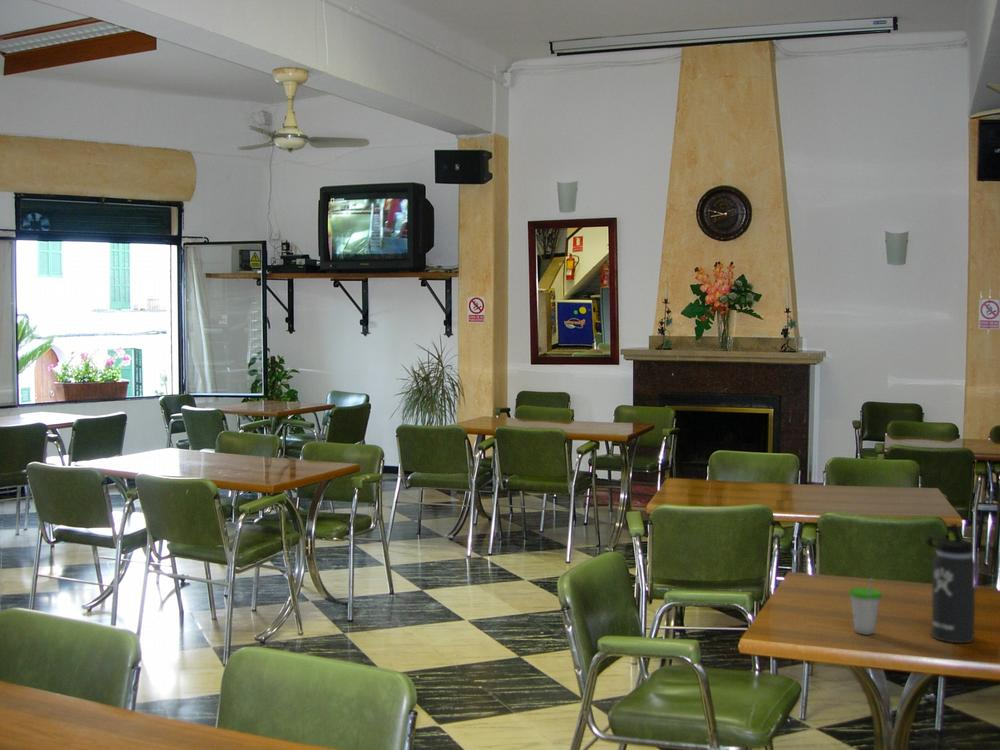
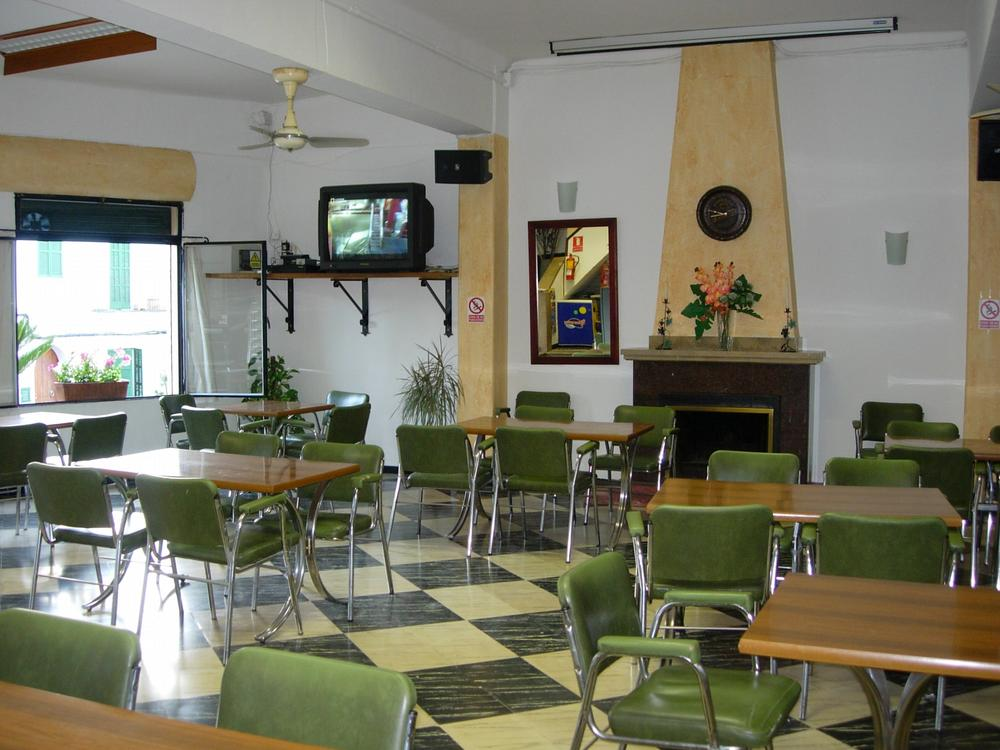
- thermos bottle [926,523,977,644]
- cup [848,575,883,636]
